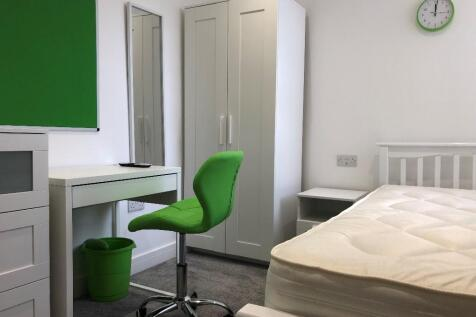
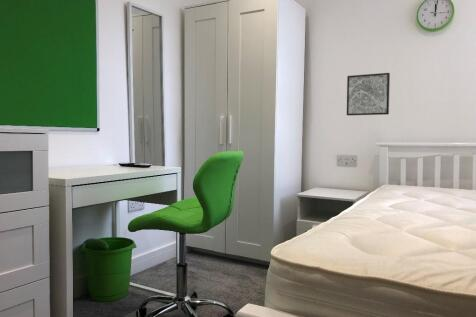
+ wall art [346,72,391,116]
